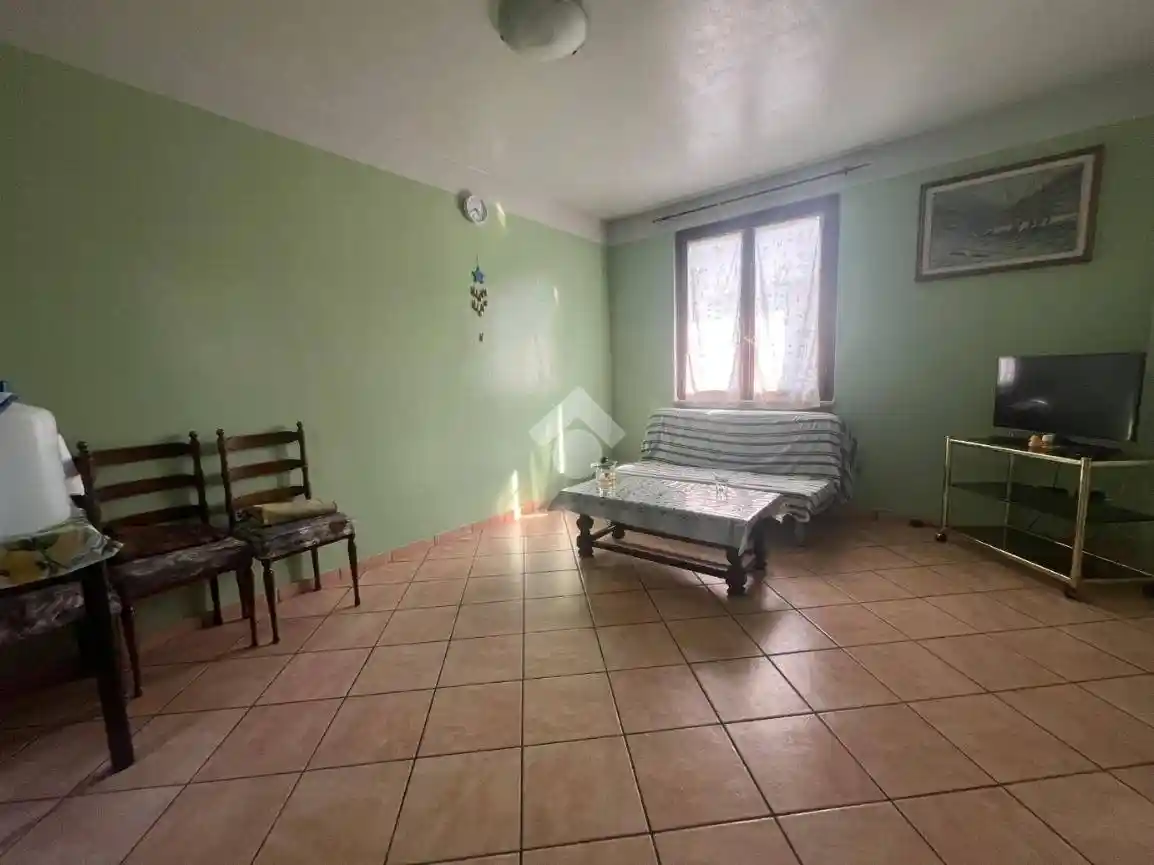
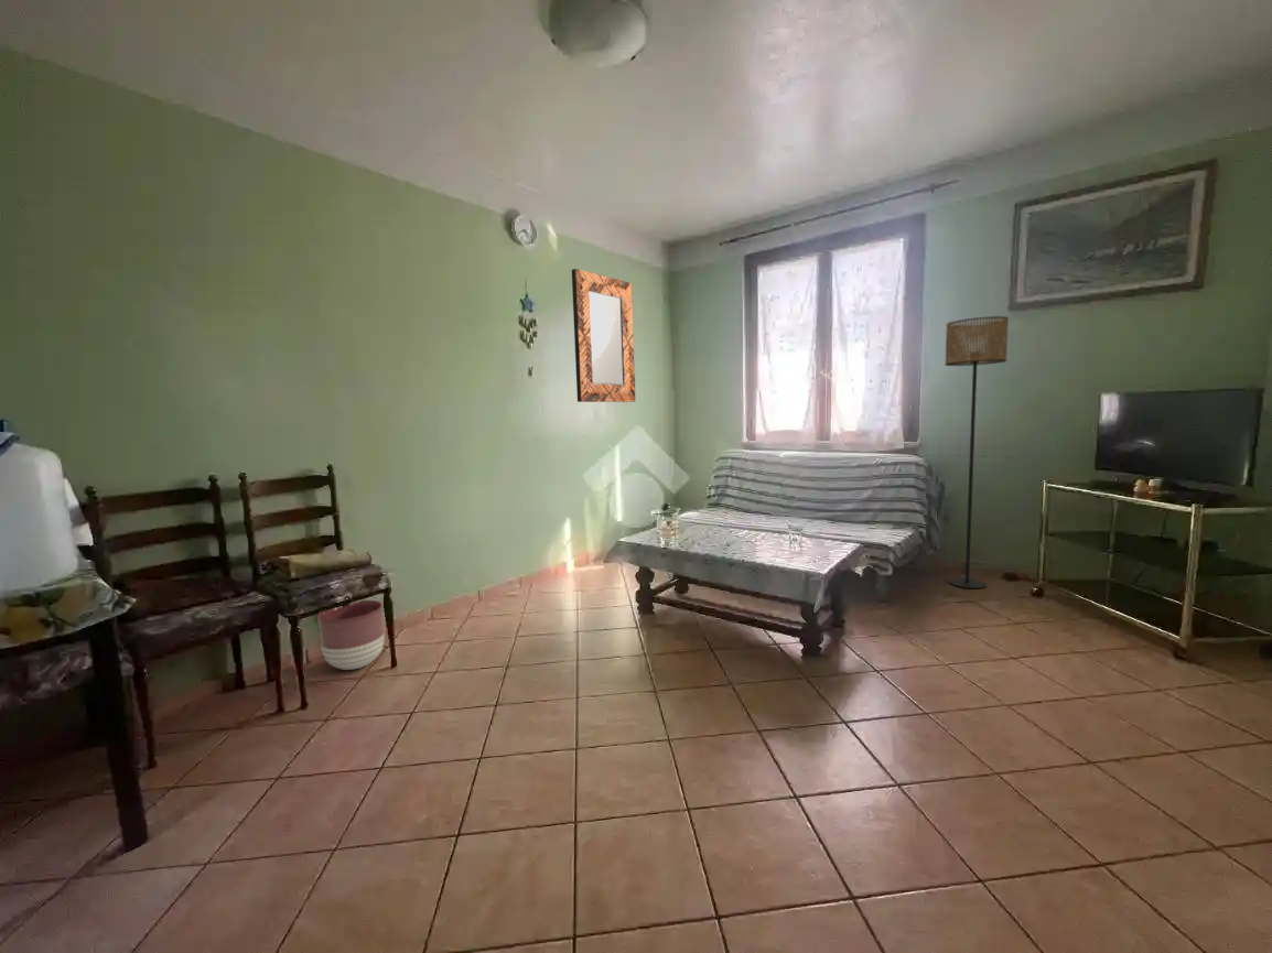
+ home mirror [571,268,636,403]
+ planter [316,599,386,671]
+ floor lamp [944,315,1010,589]
